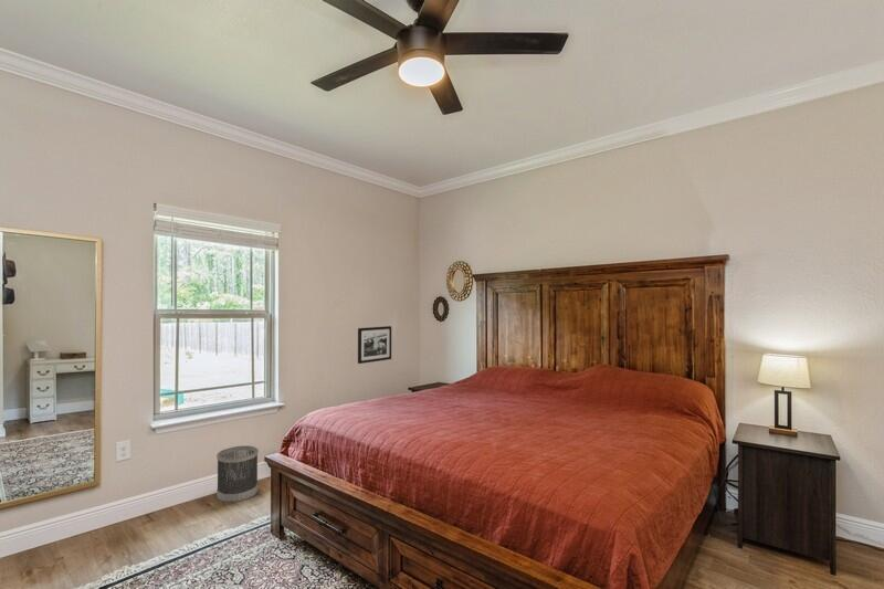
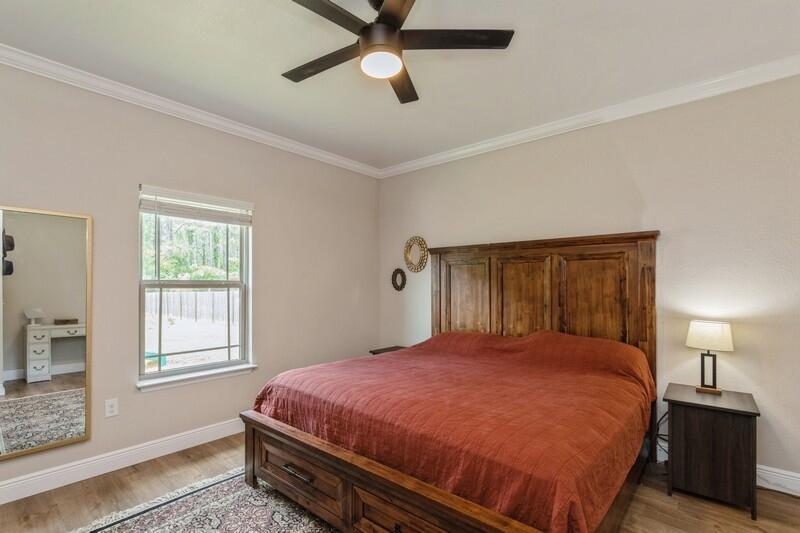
- wastebasket [215,444,260,503]
- picture frame [357,325,392,365]
